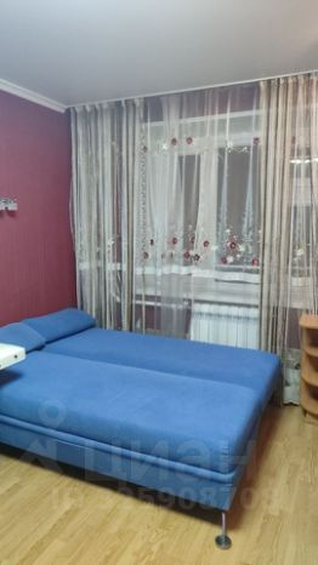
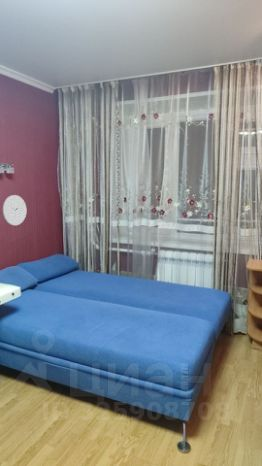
+ wall clock [2,194,27,226]
